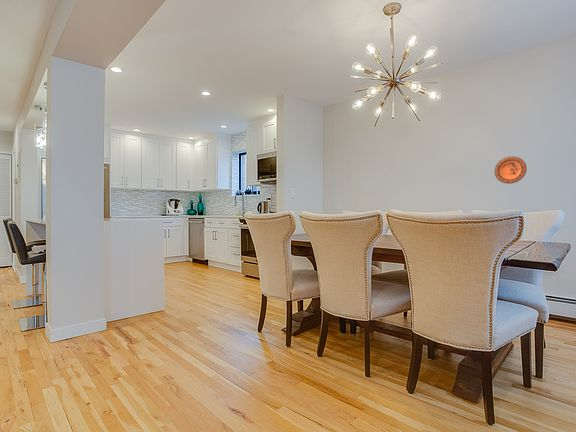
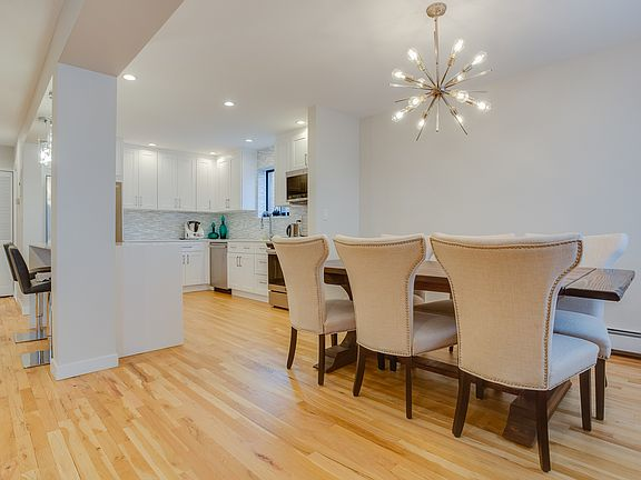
- decorative plate [494,156,528,185]
